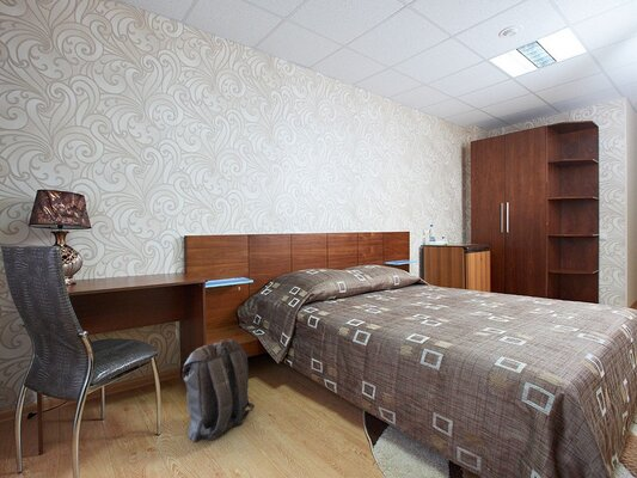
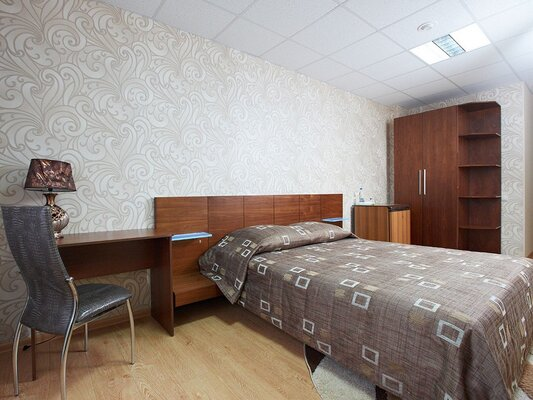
- backpack [182,338,256,443]
